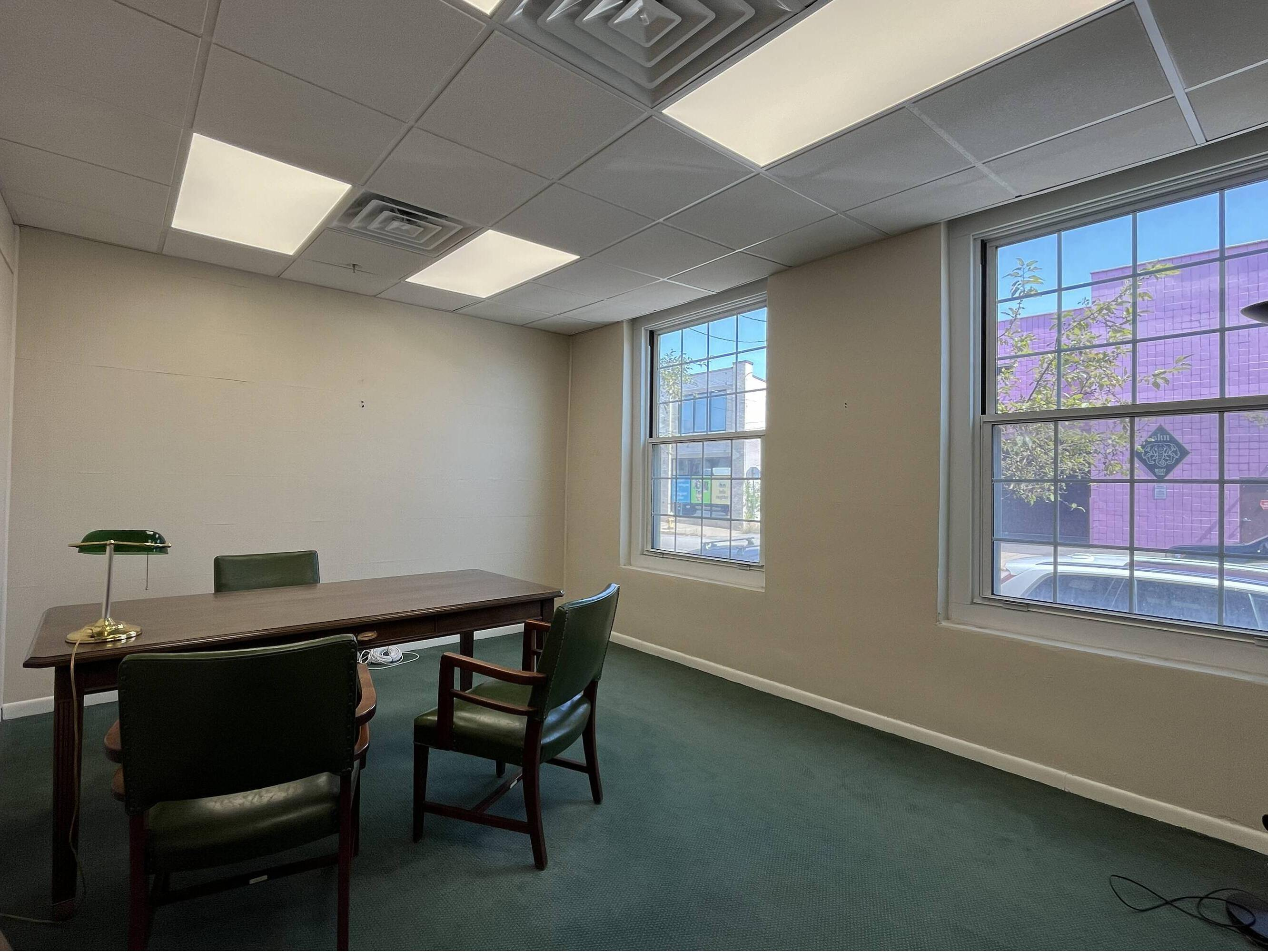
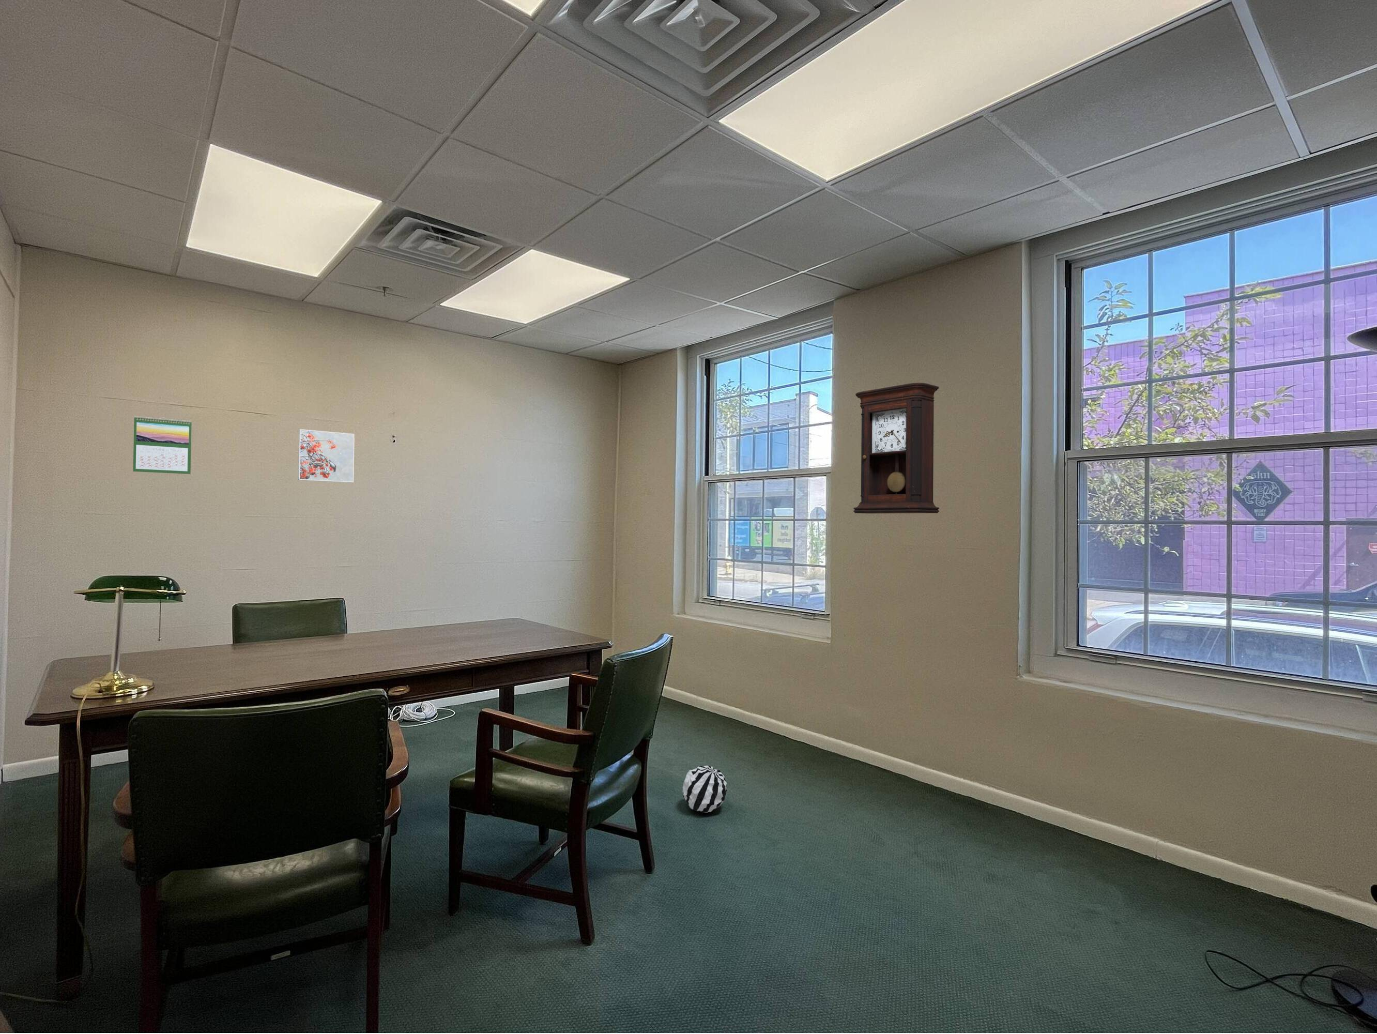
+ pendulum clock [852,382,939,514]
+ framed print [298,429,355,483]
+ calendar [132,416,192,475]
+ decorative ball [682,765,728,814]
